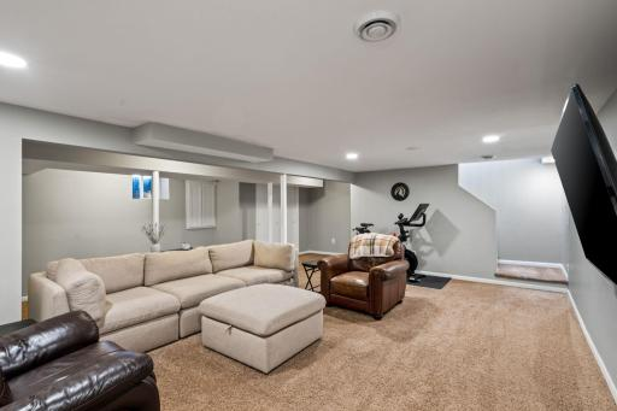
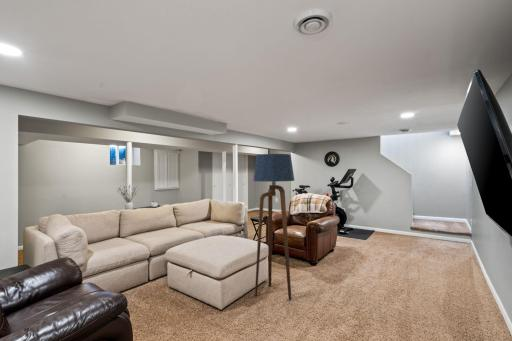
+ floor lamp [253,153,295,301]
